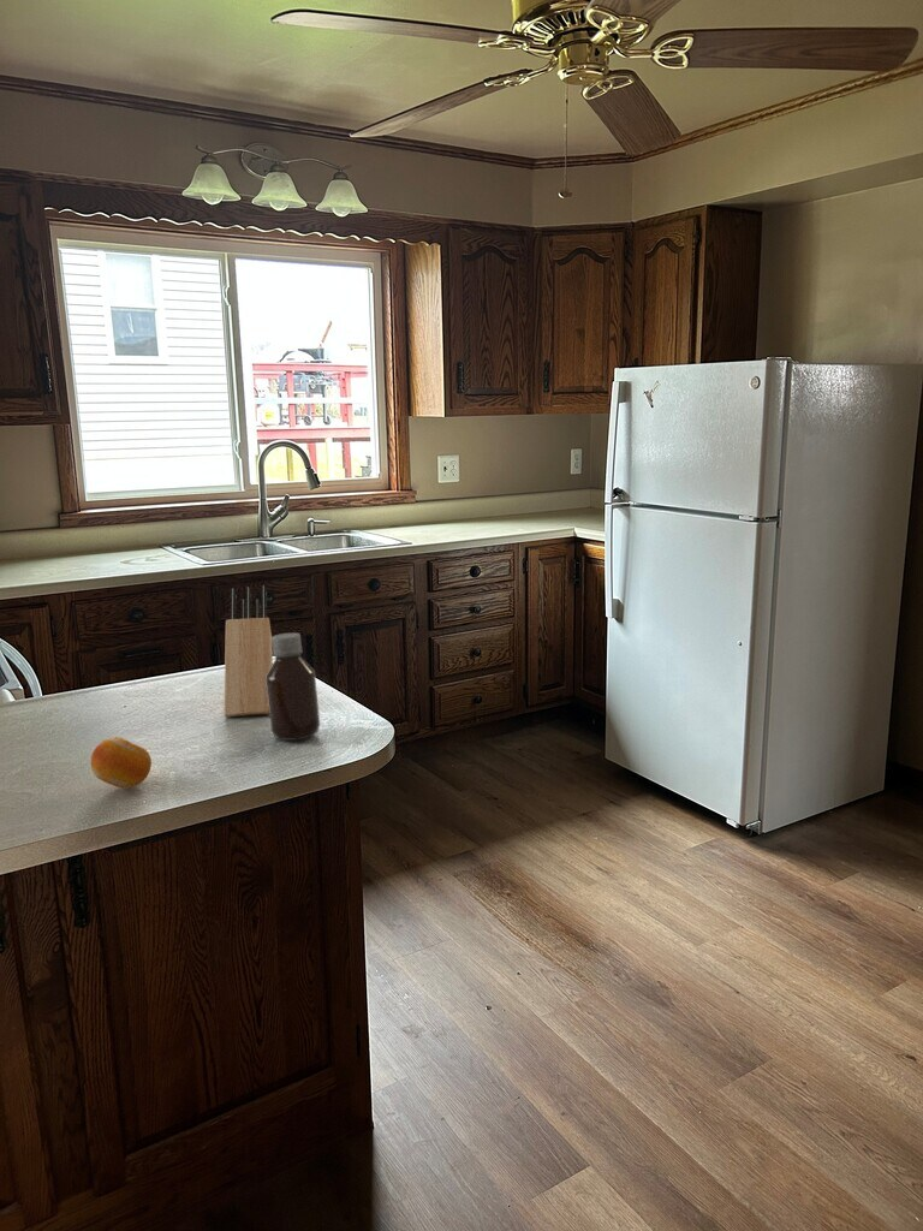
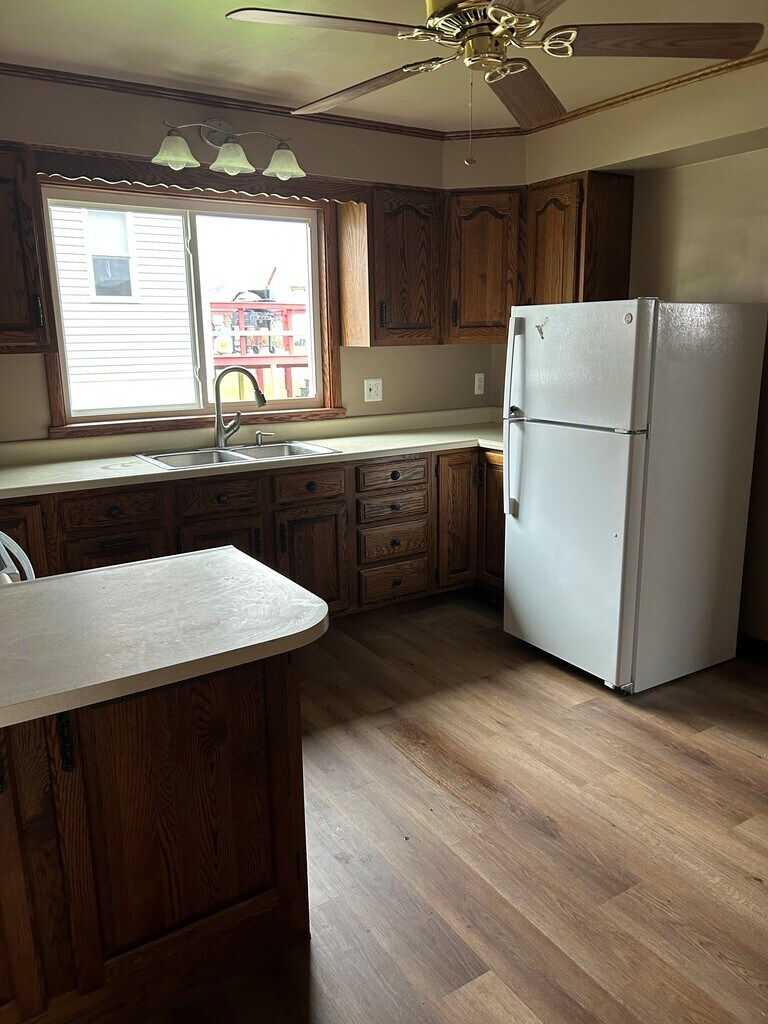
- knife block [222,584,274,718]
- fruit [90,736,153,790]
- bottle [266,632,321,742]
